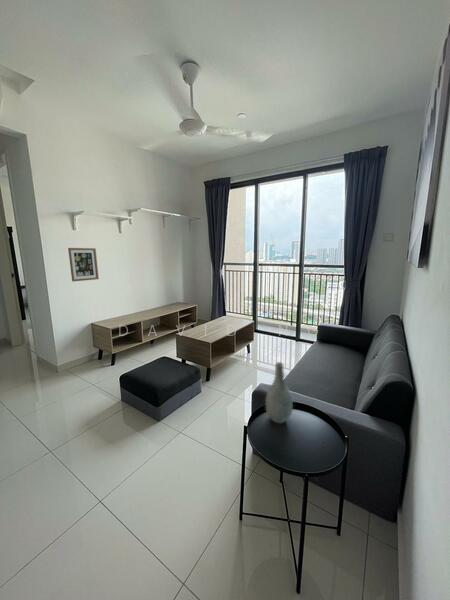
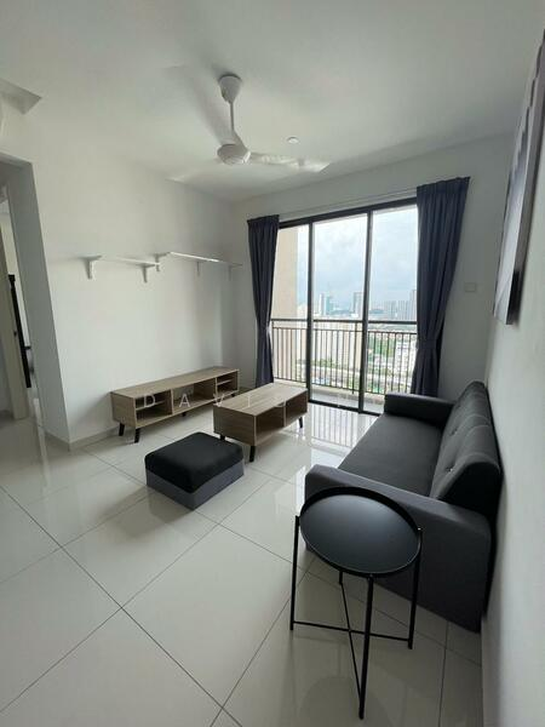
- wall art [67,247,100,282]
- vase [264,361,294,424]
